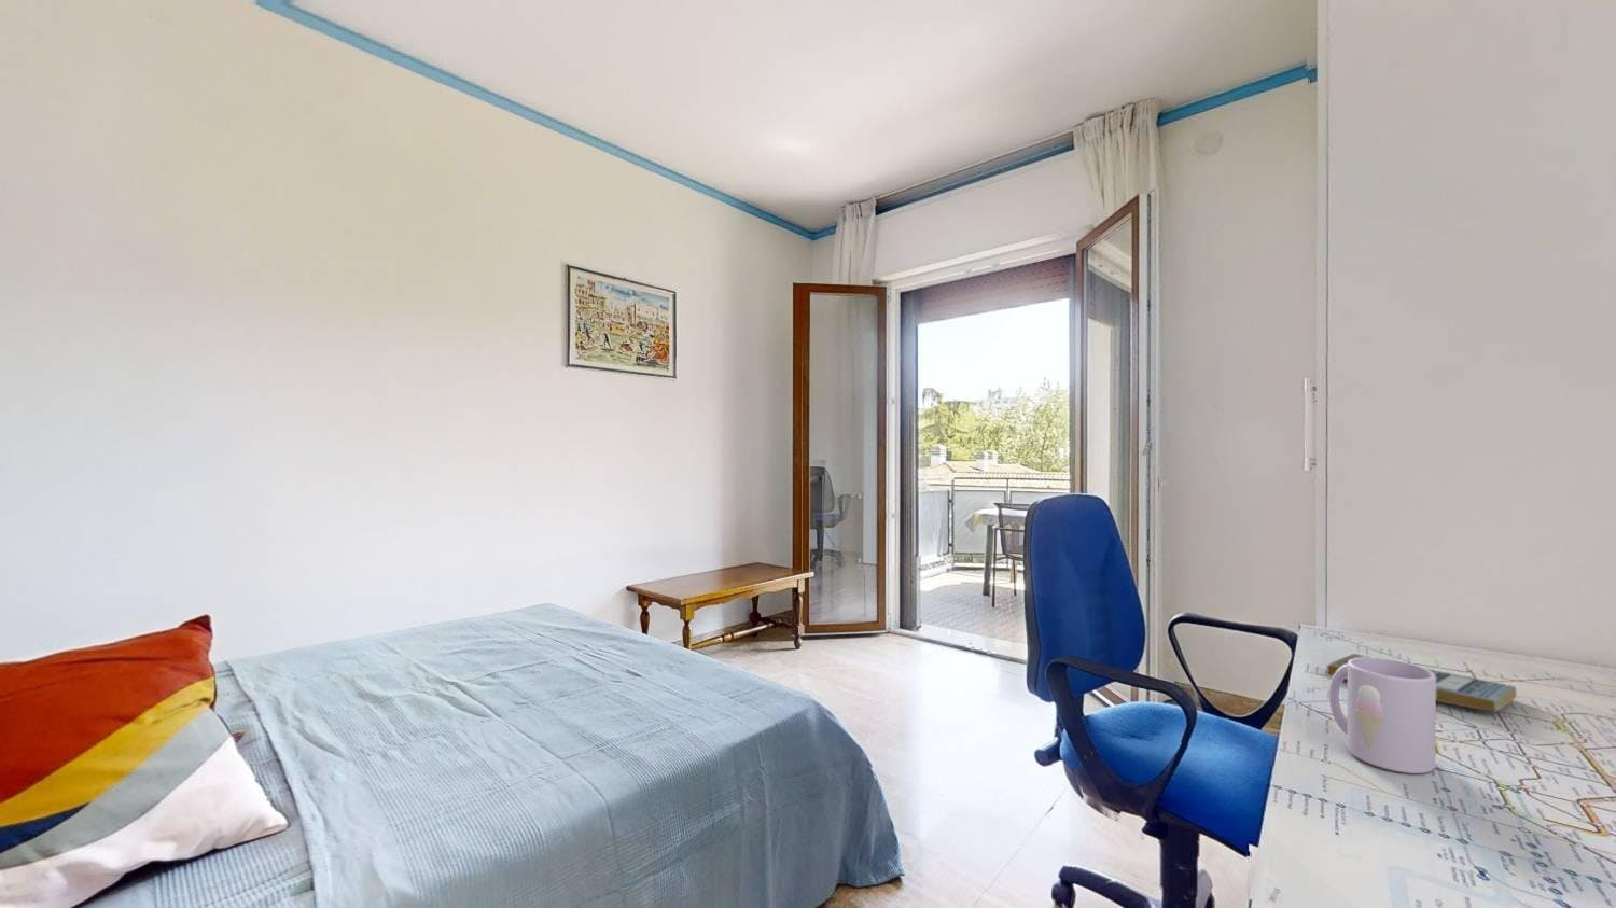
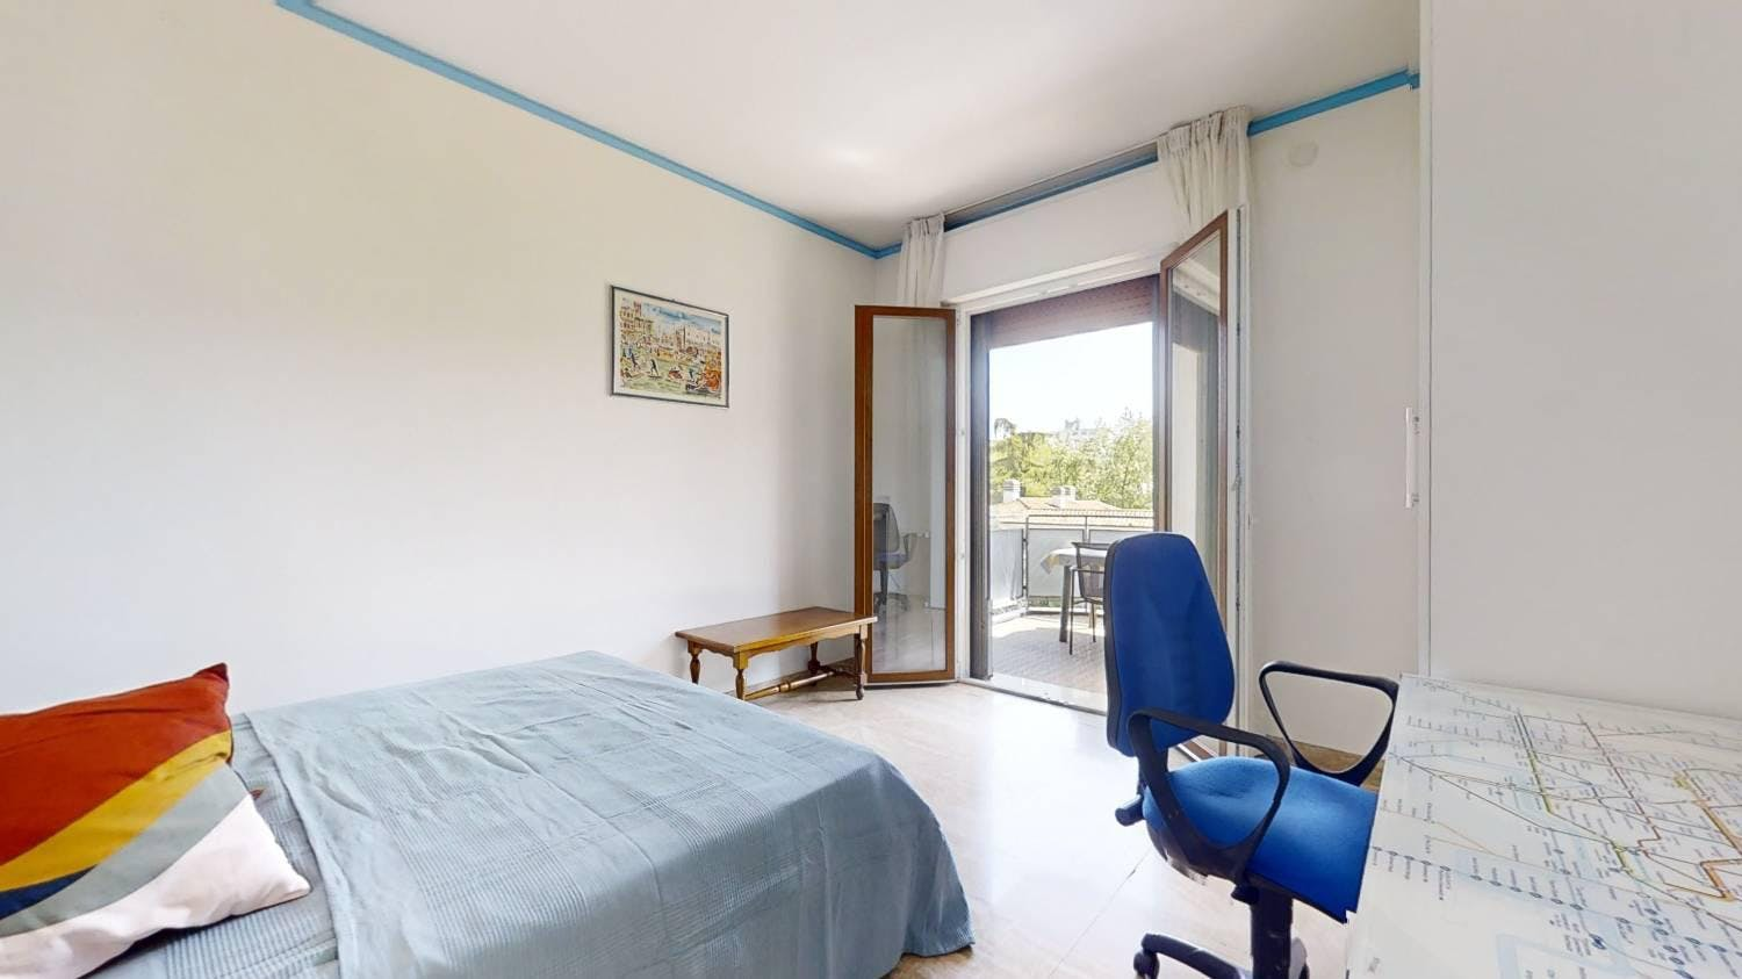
- mug [1329,656,1437,775]
- book [1326,653,1518,713]
